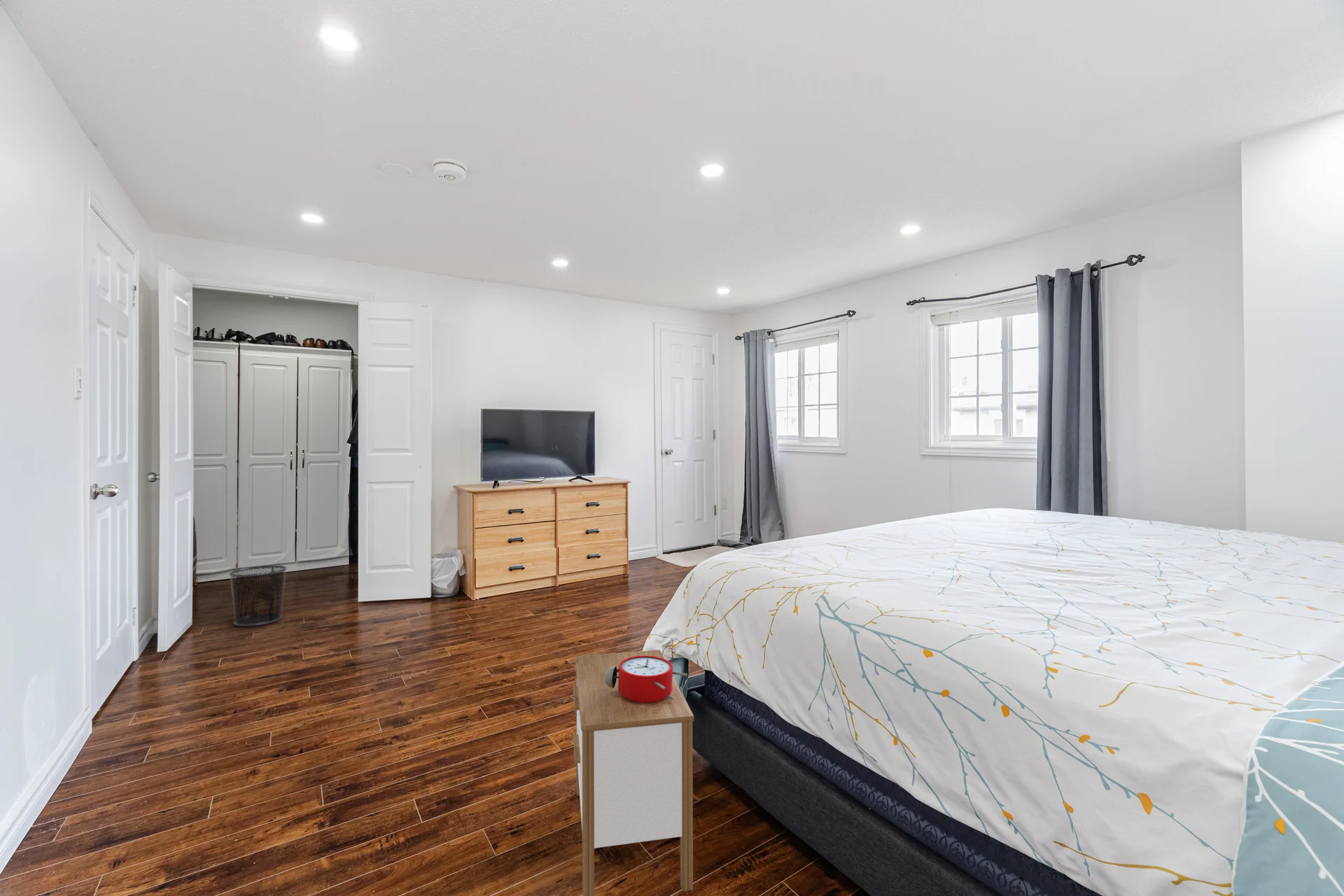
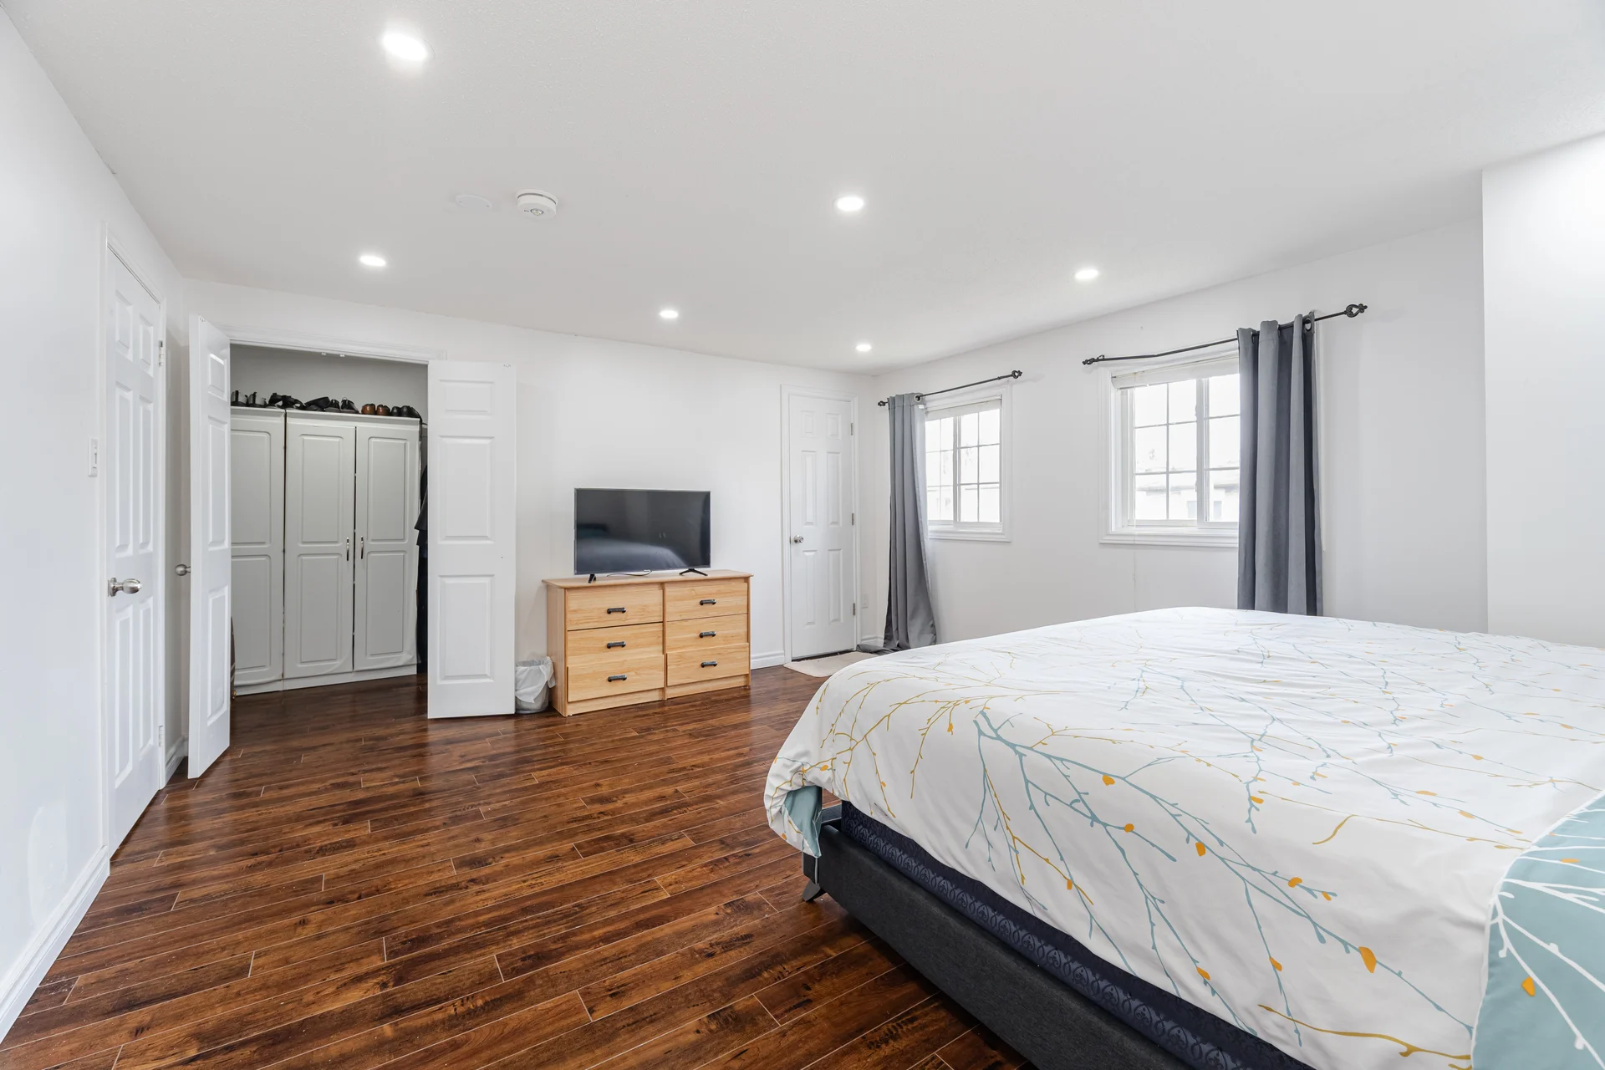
- trash can [228,565,288,627]
- alarm clock [604,655,688,703]
- nightstand [573,650,694,896]
